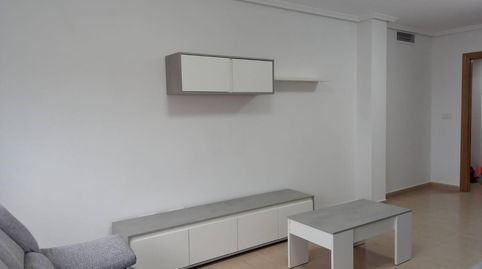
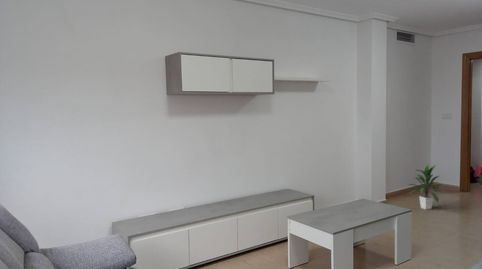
+ indoor plant [408,164,442,210]
